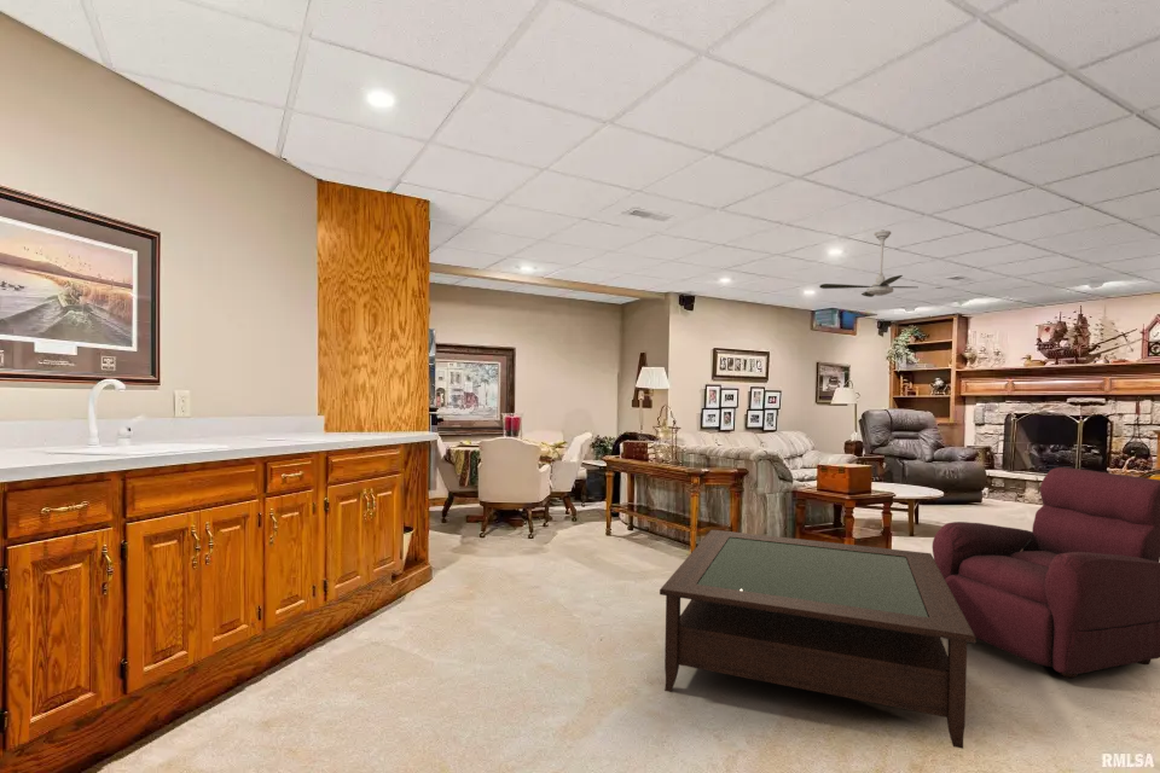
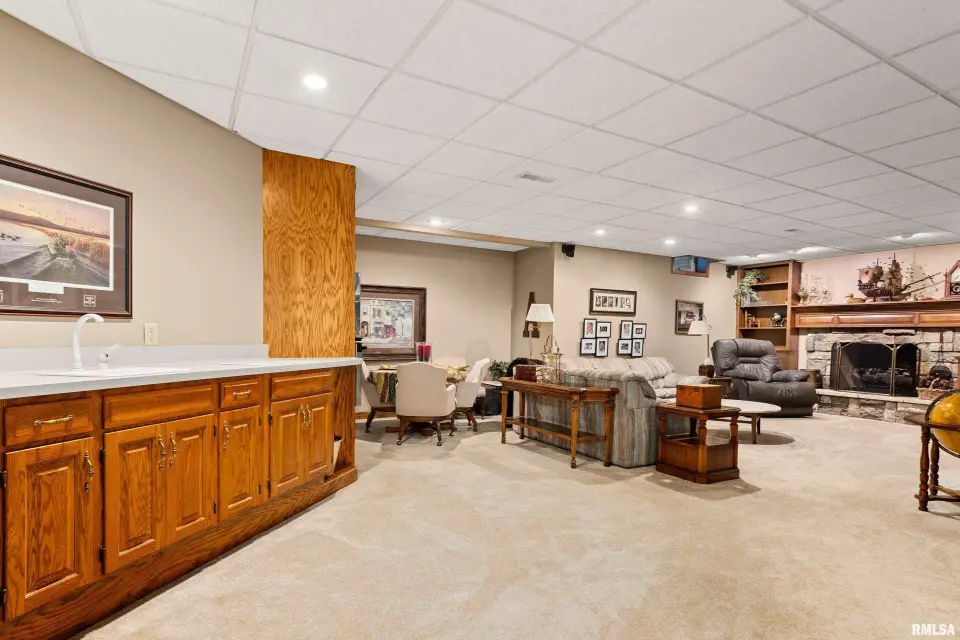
- armchair [932,466,1160,679]
- ceiling fan [818,229,944,298]
- coffee table [659,529,976,750]
